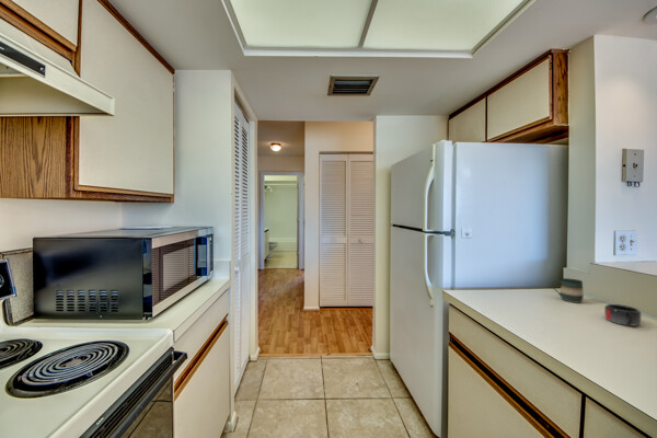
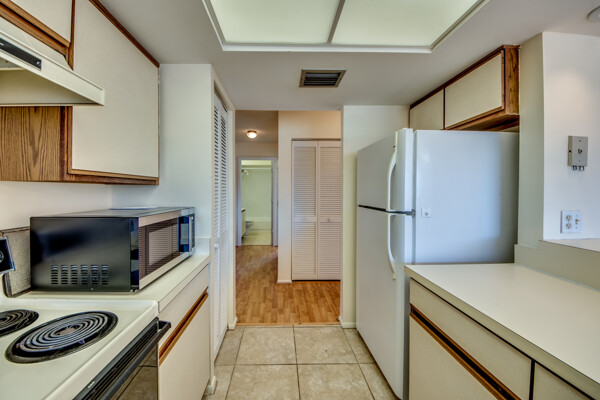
- mug [603,303,643,326]
- mug [550,277,585,303]
